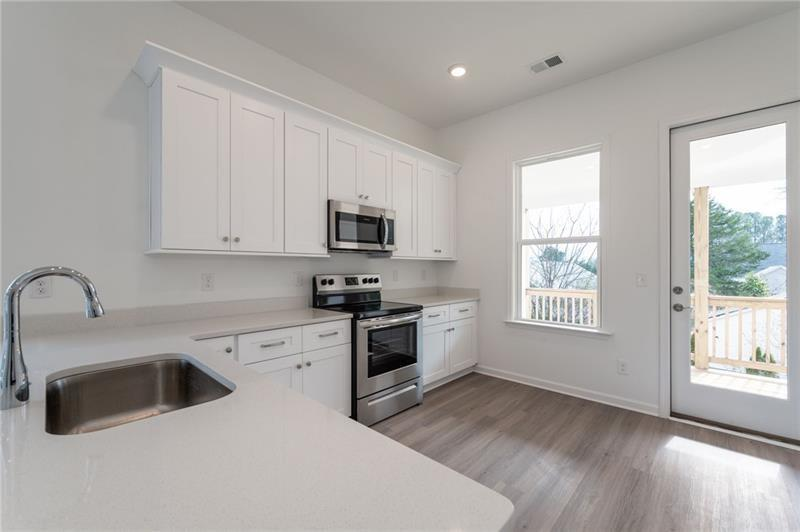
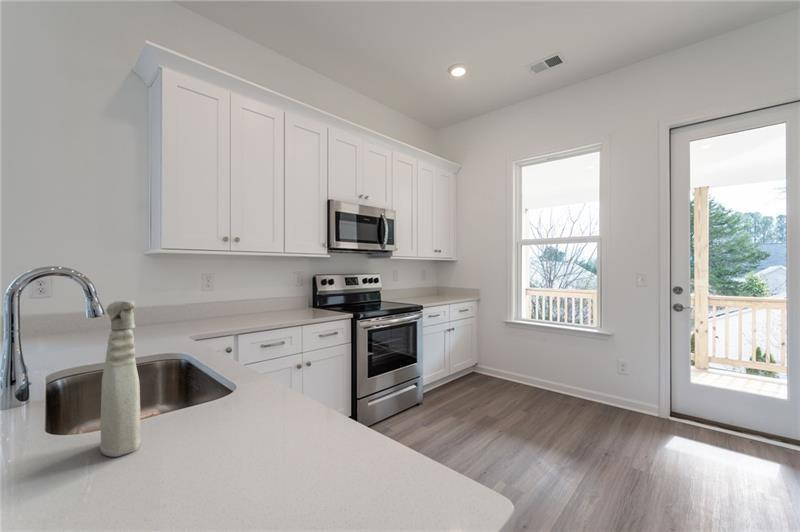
+ spray bottle [99,300,141,458]
